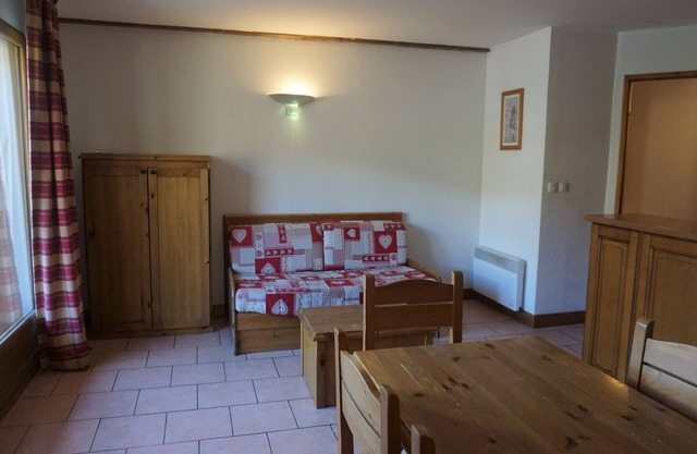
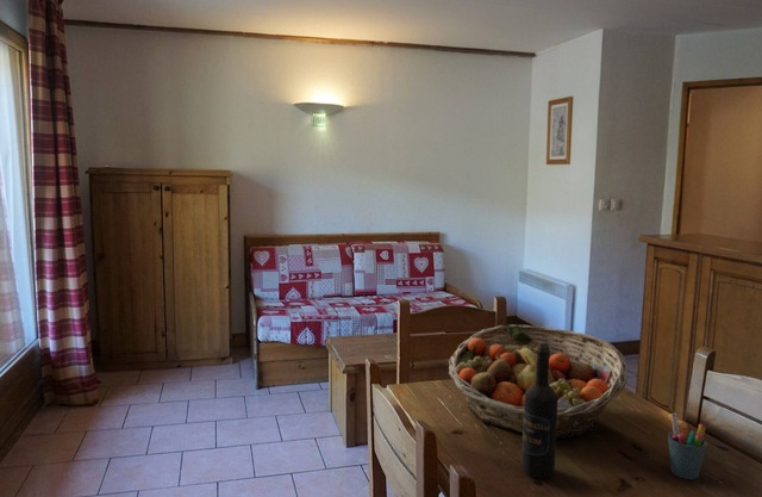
+ wine bottle [520,342,558,479]
+ pen holder [667,412,708,480]
+ fruit basket [448,323,629,440]
